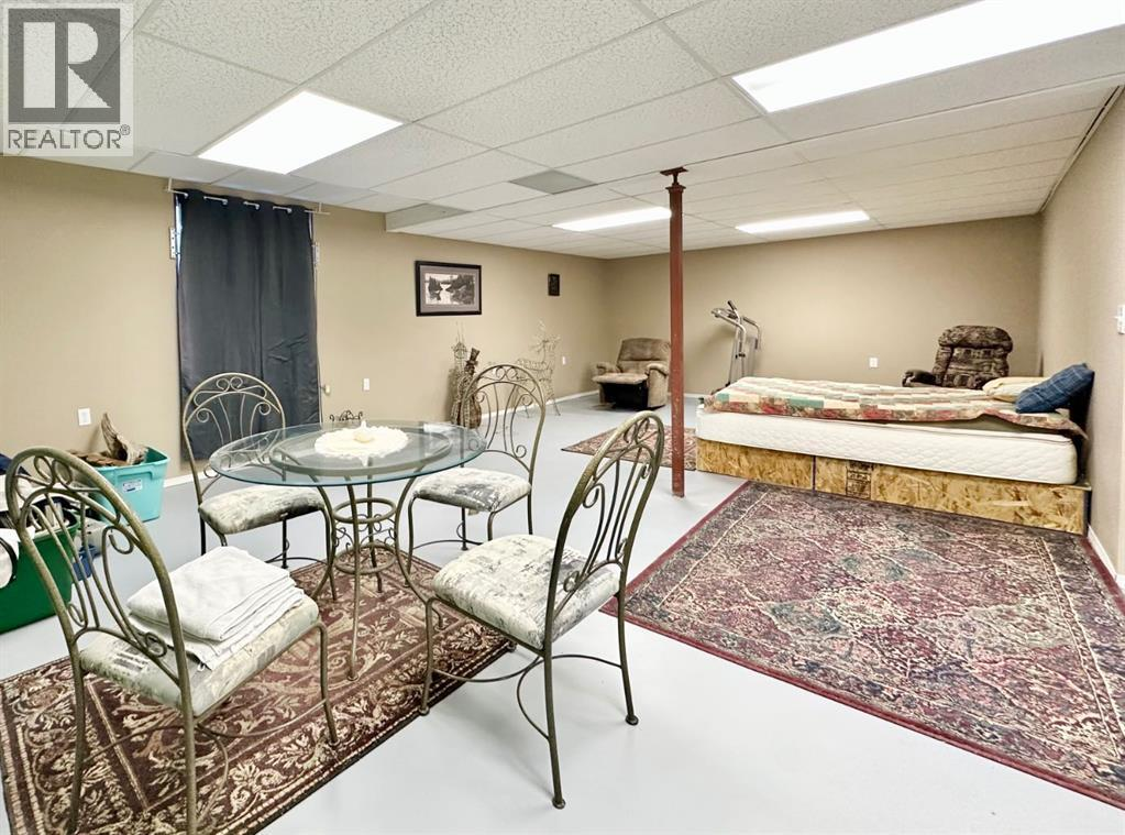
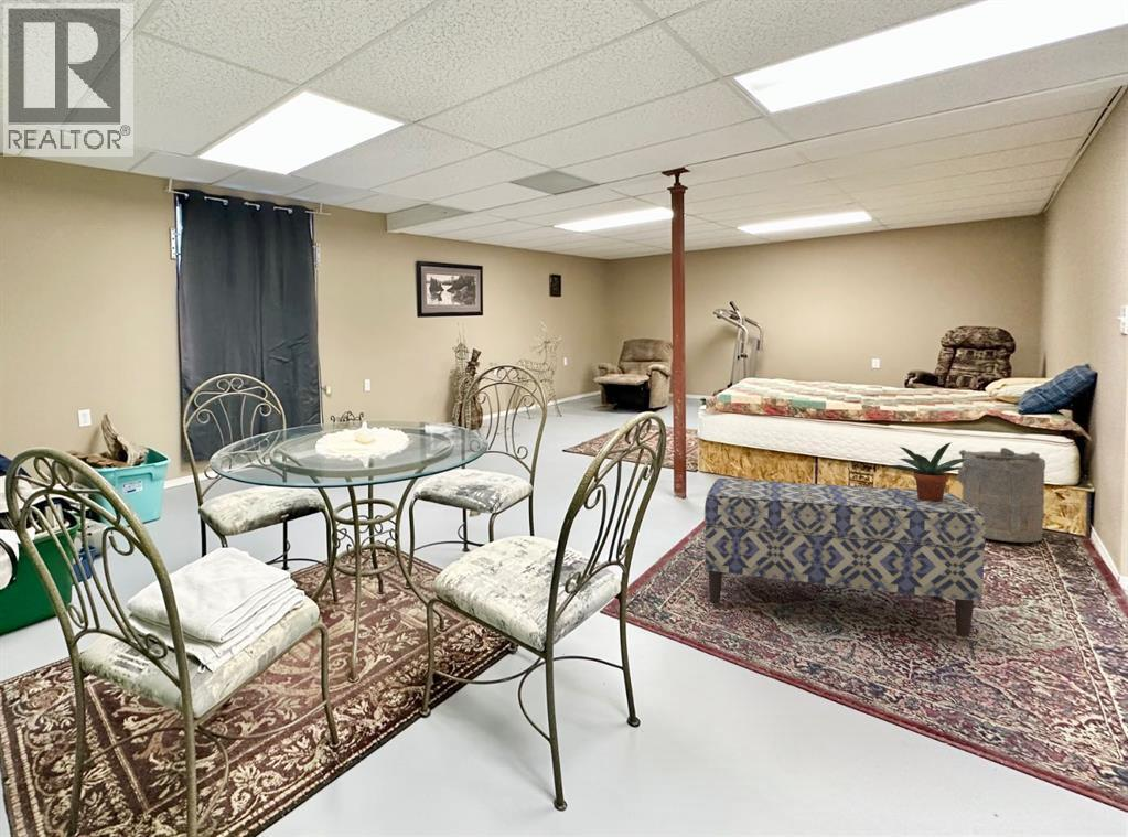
+ bench [703,477,987,639]
+ laundry hamper [954,447,1046,544]
+ potted plant [884,441,970,502]
